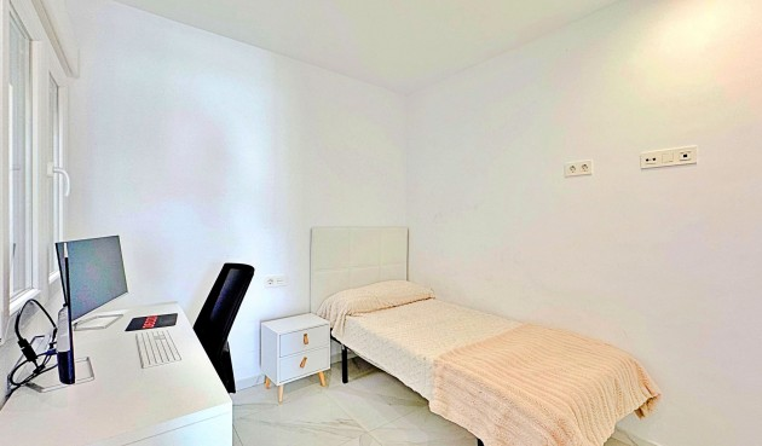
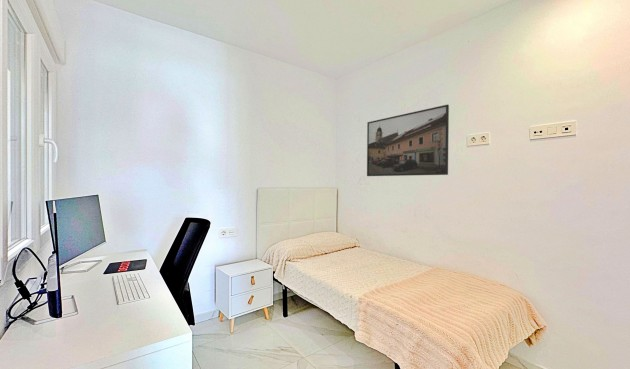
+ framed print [366,104,450,177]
